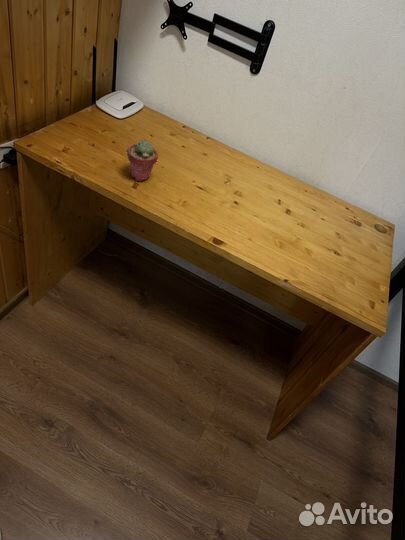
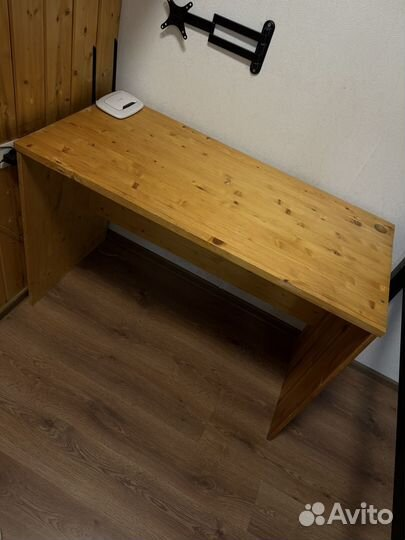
- potted succulent [126,139,159,182]
